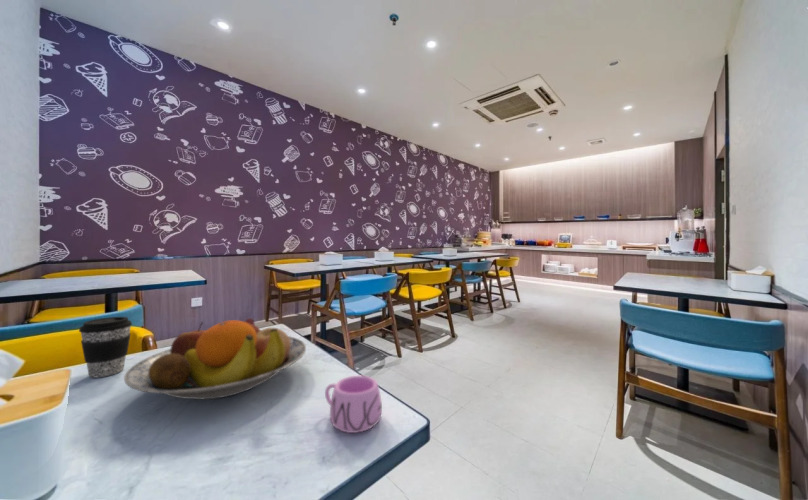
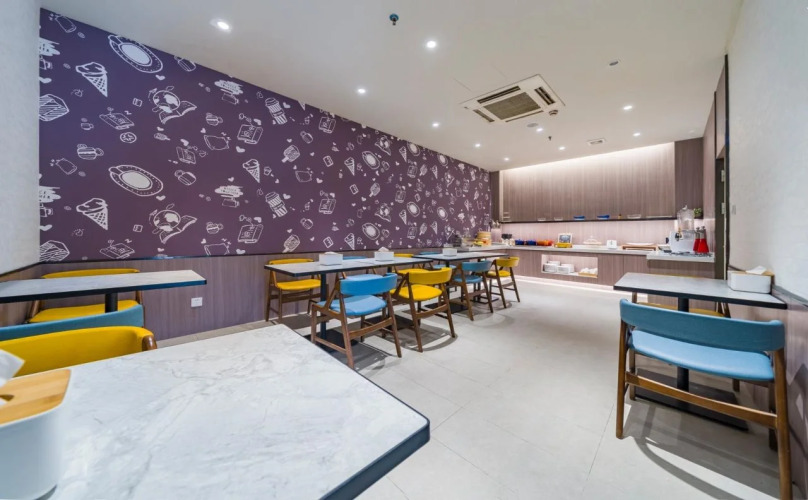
- mug [324,374,383,434]
- fruit bowl [123,317,307,400]
- coffee cup [78,316,133,378]
